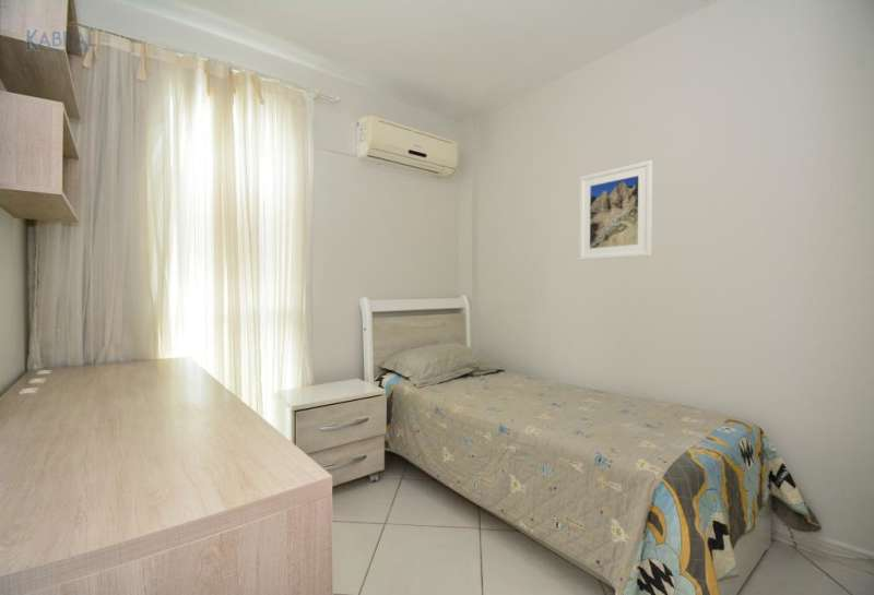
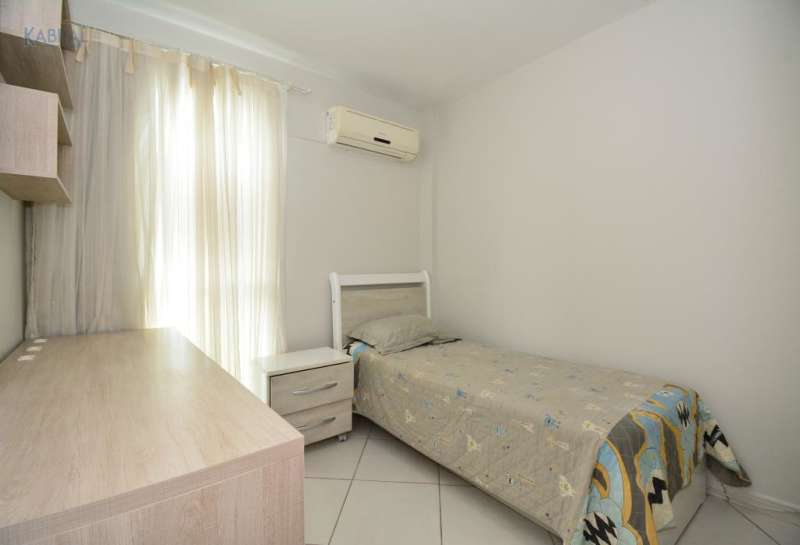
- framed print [578,159,653,261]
